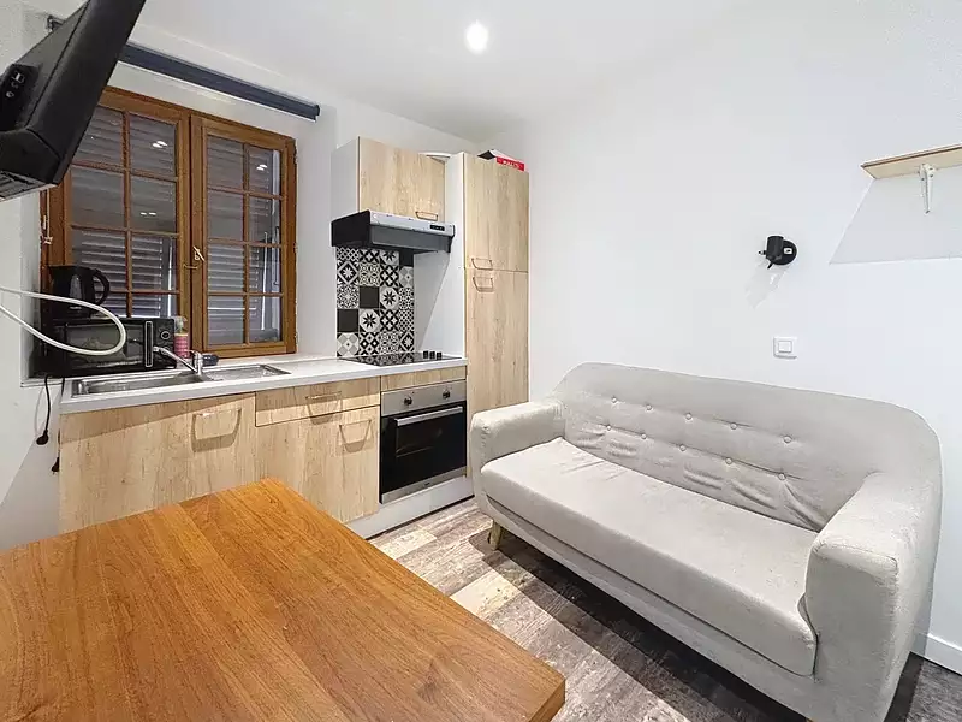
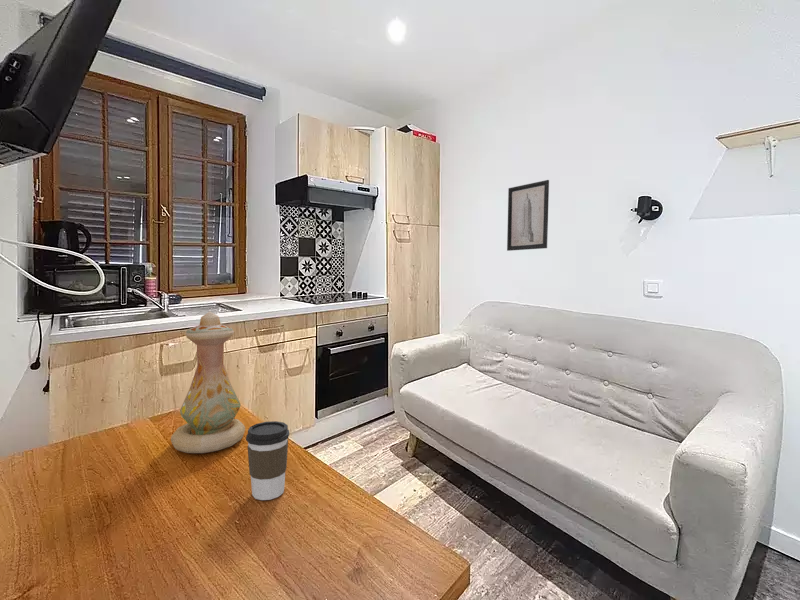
+ wall art [506,179,550,252]
+ coffee cup [245,420,290,501]
+ vase [170,310,246,454]
